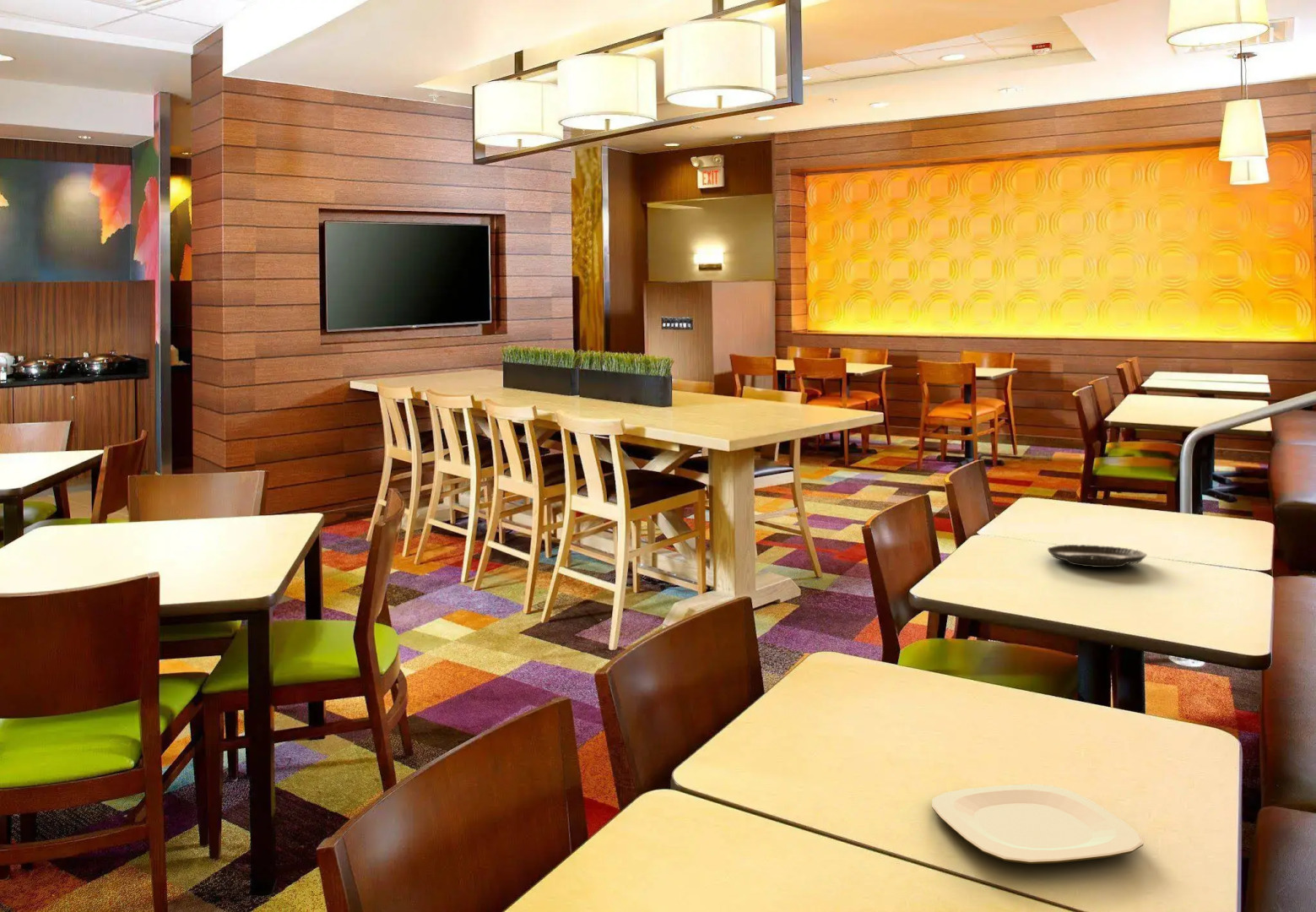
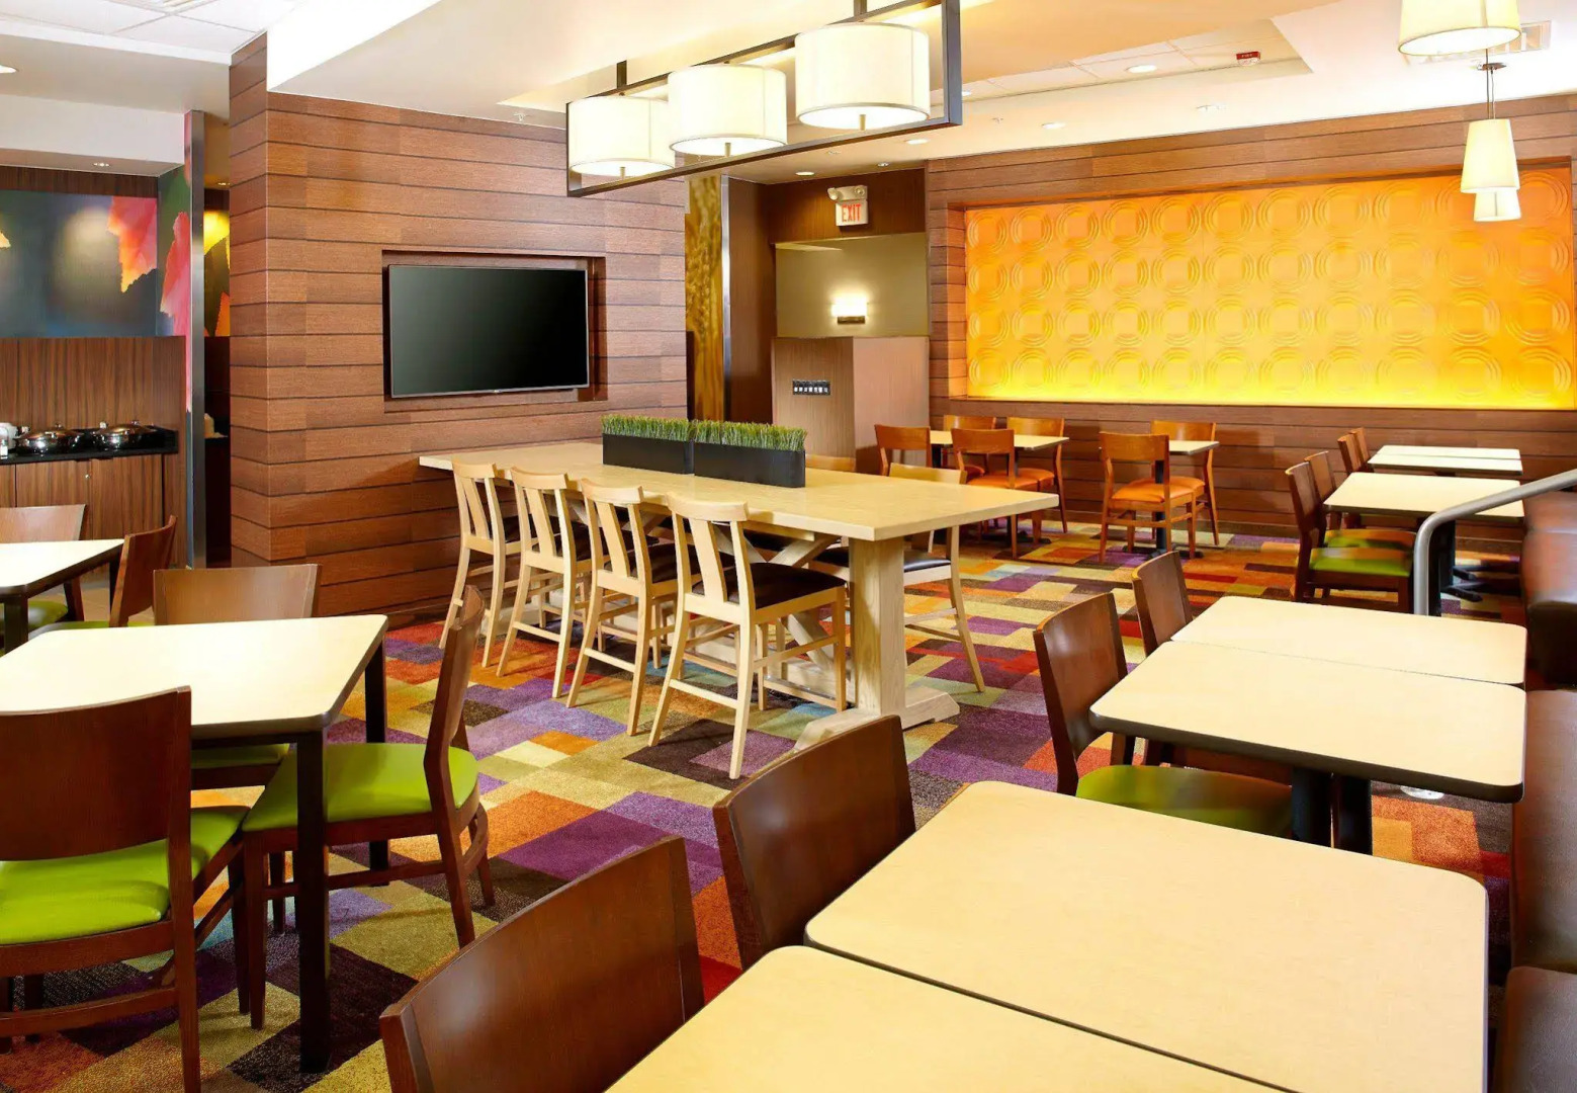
- plate [931,784,1144,865]
- tart tin [1047,544,1148,568]
